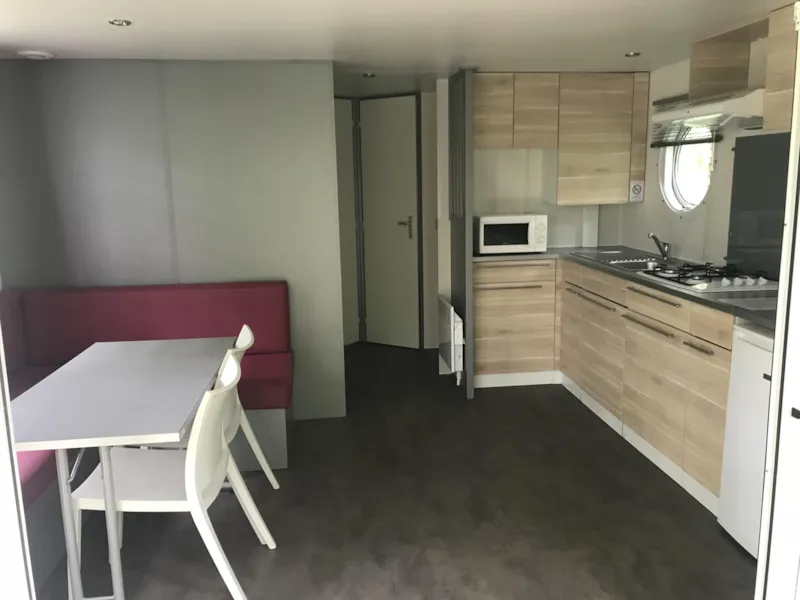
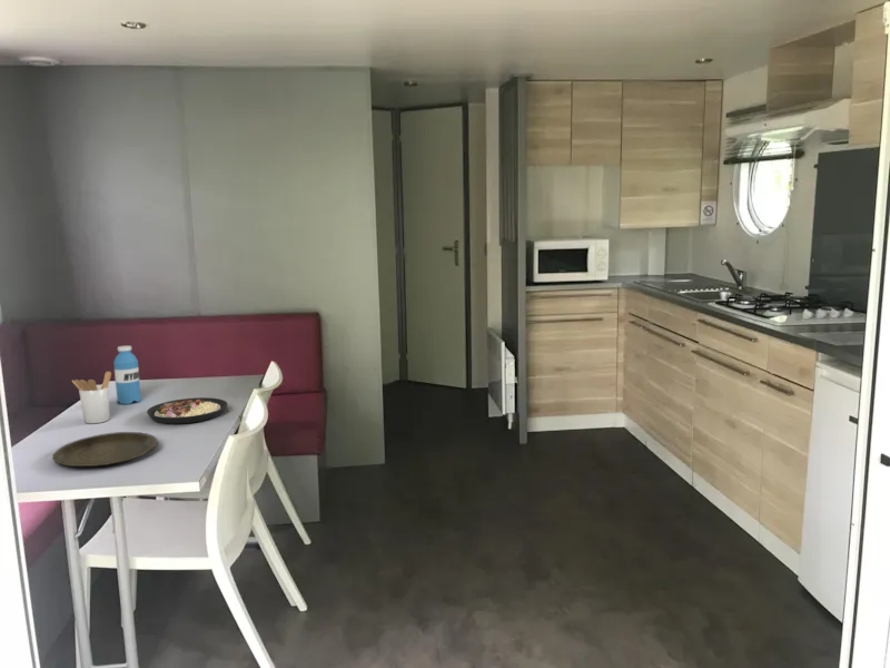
+ utensil holder [71,371,112,424]
+ plate [146,396,228,425]
+ water bottle [112,345,142,405]
+ plate [51,431,159,468]
